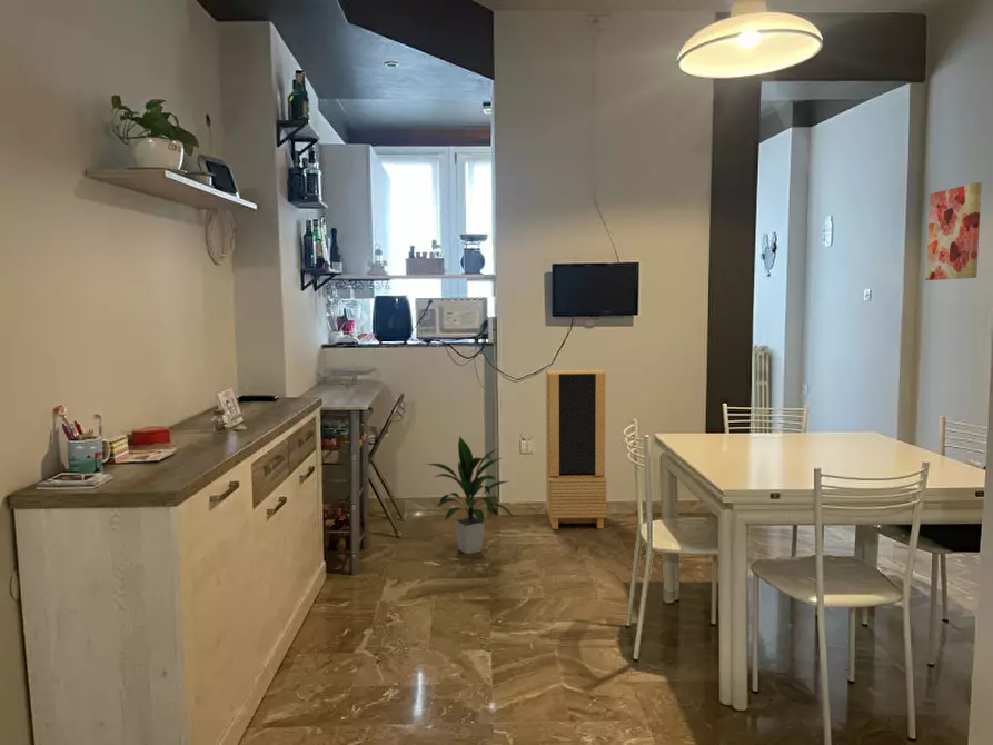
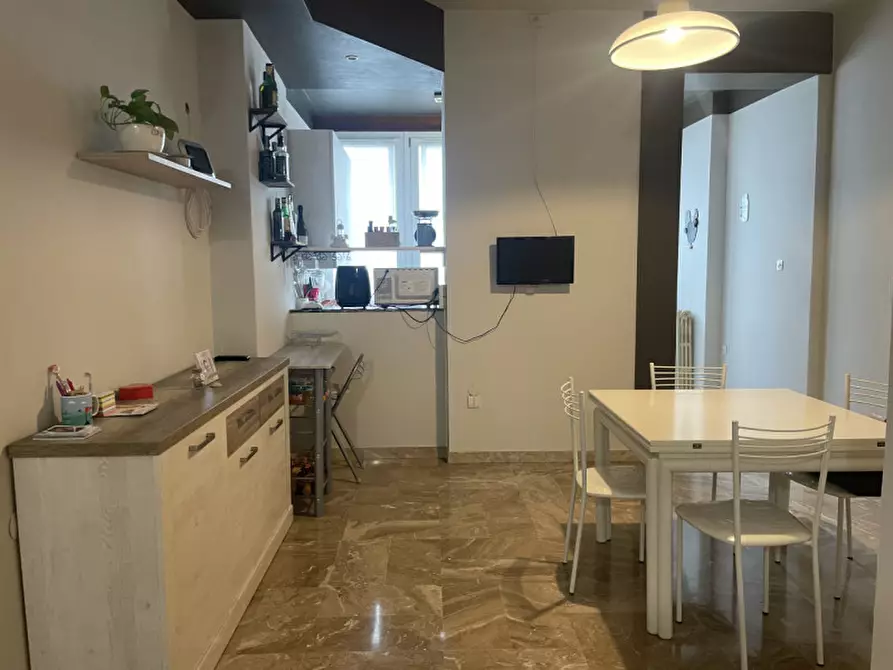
- indoor plant [425,435,514,555]
- wall art [925,181,983,281]
- storage cabinet [545,368,607,530]
